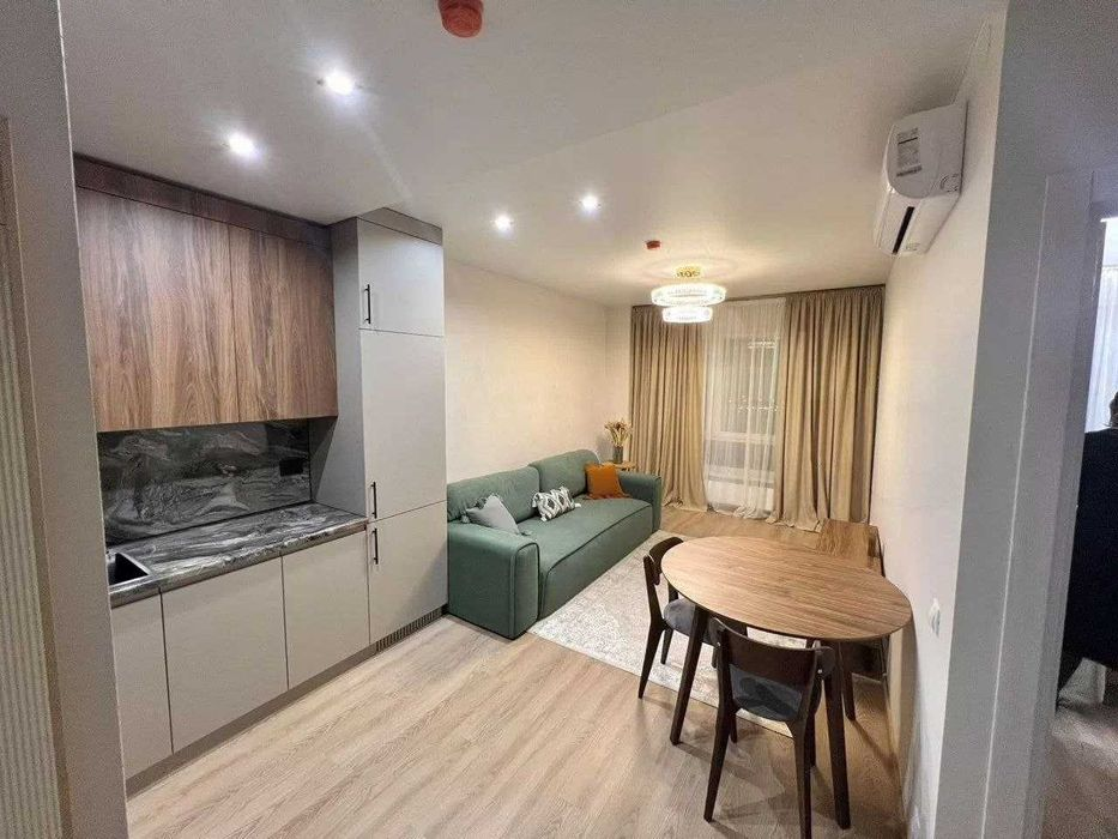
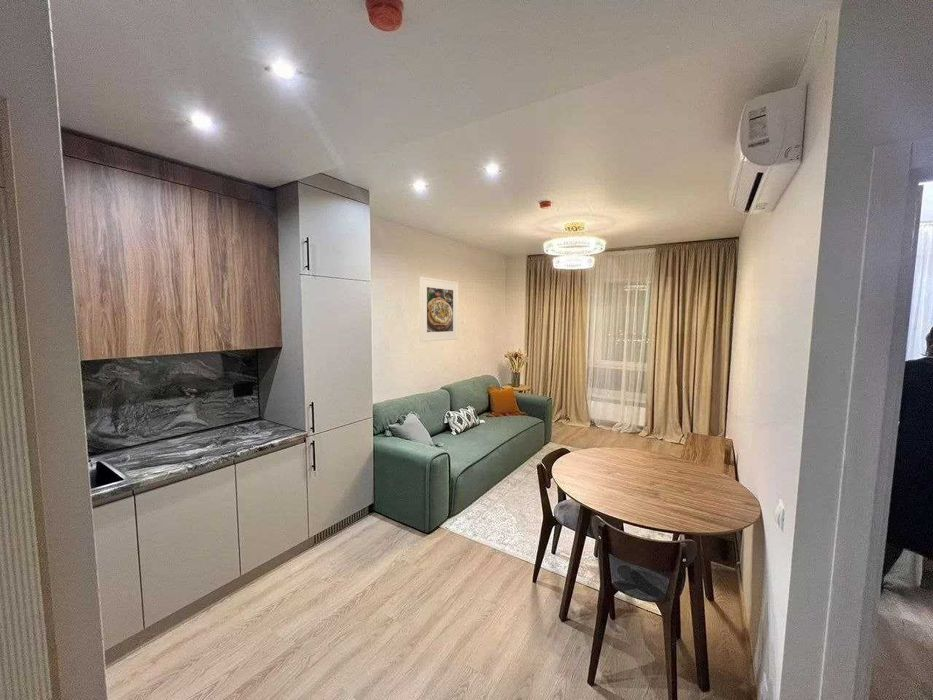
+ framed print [418,276,460,343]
